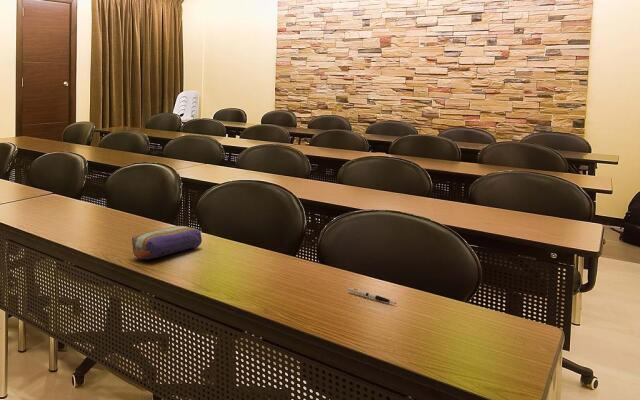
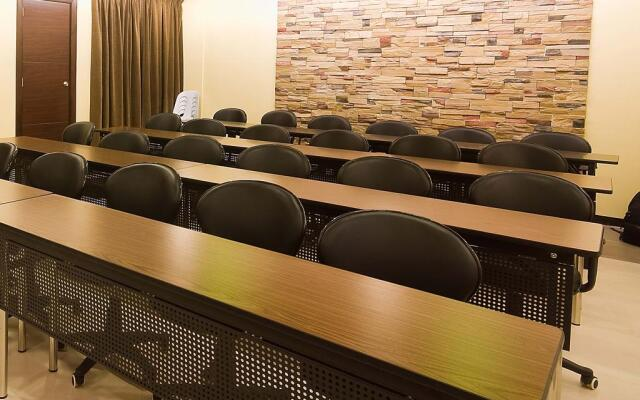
- pencil case [131,225,203,260]
- pen [347,287,398,305]
